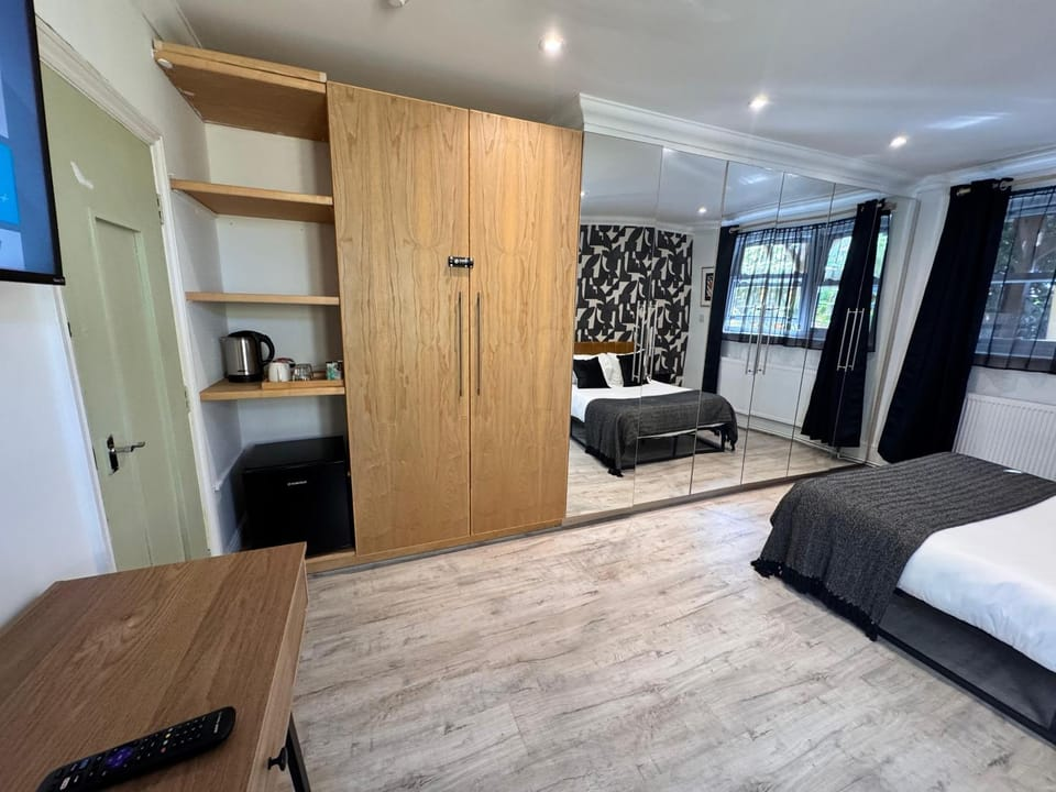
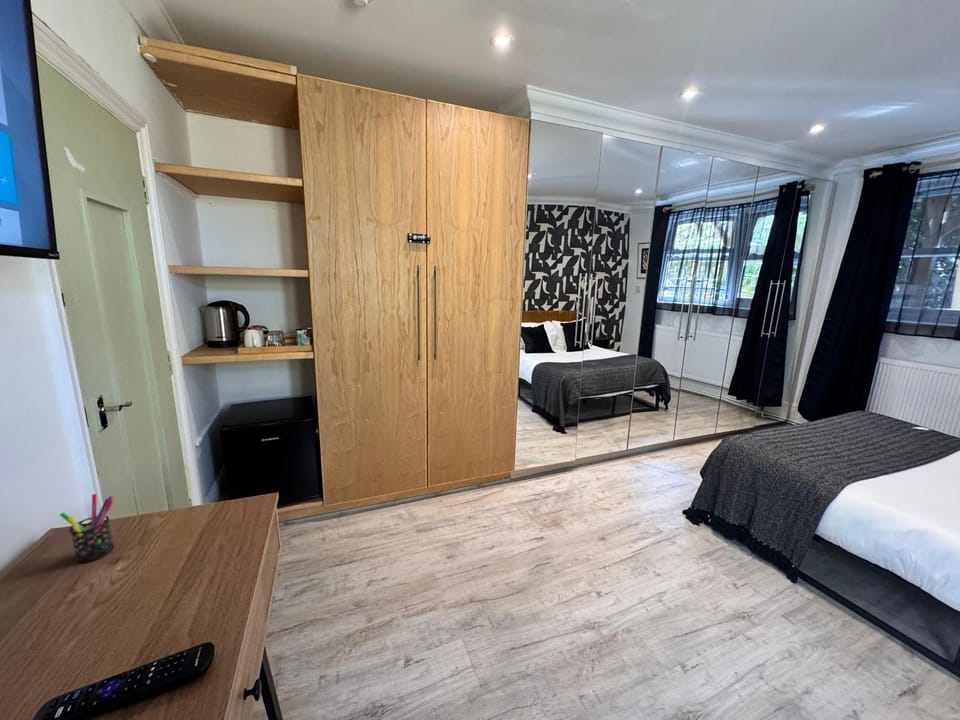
+ pen holder [59,493,115,563]
